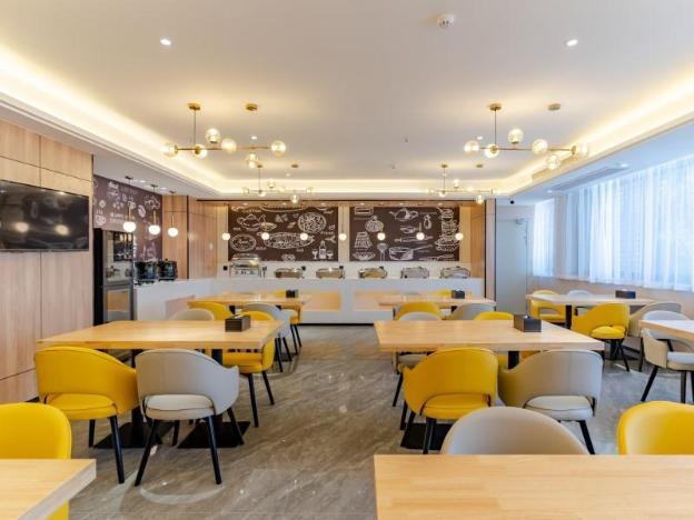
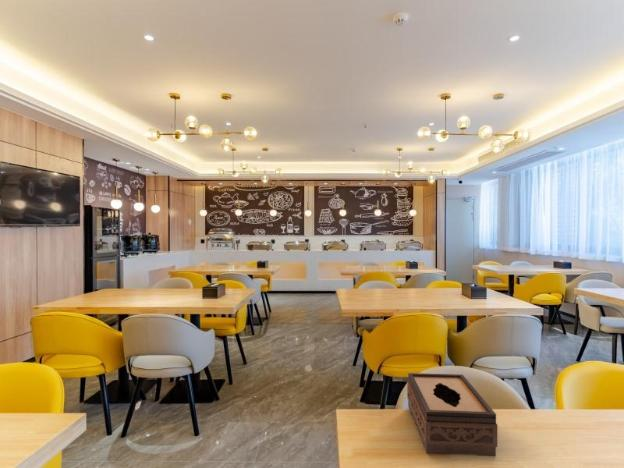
+ tissue box [406,372,498,457]
